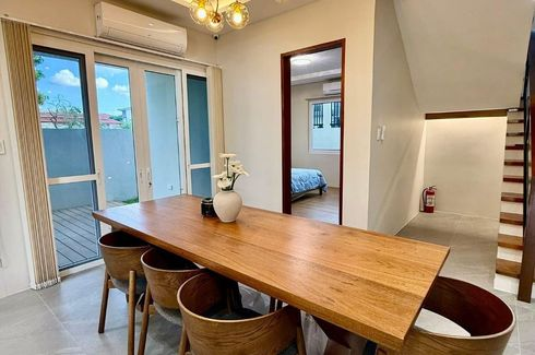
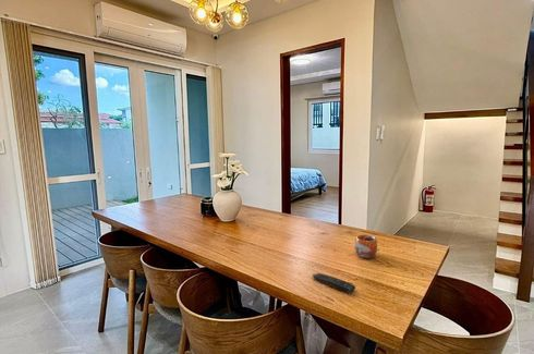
+ mug [354,233,378,260]
+ remote control [312,272,356,294]
